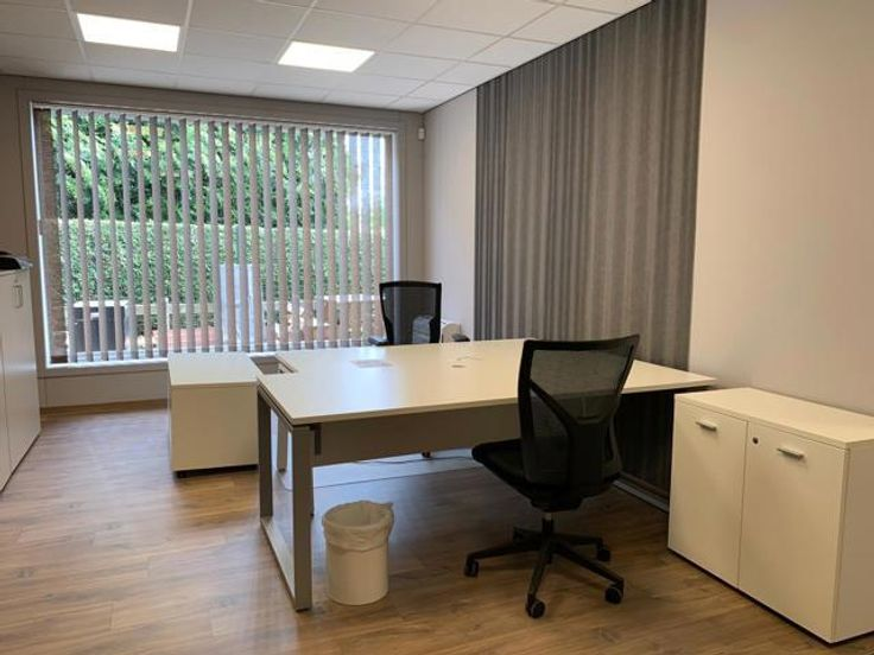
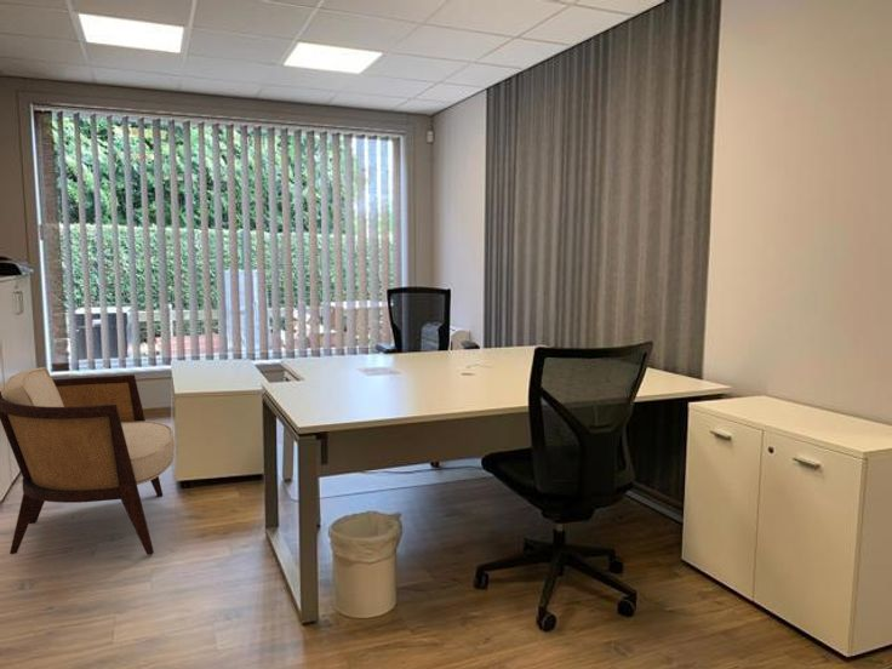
+ armchair [0,366,176,556]
